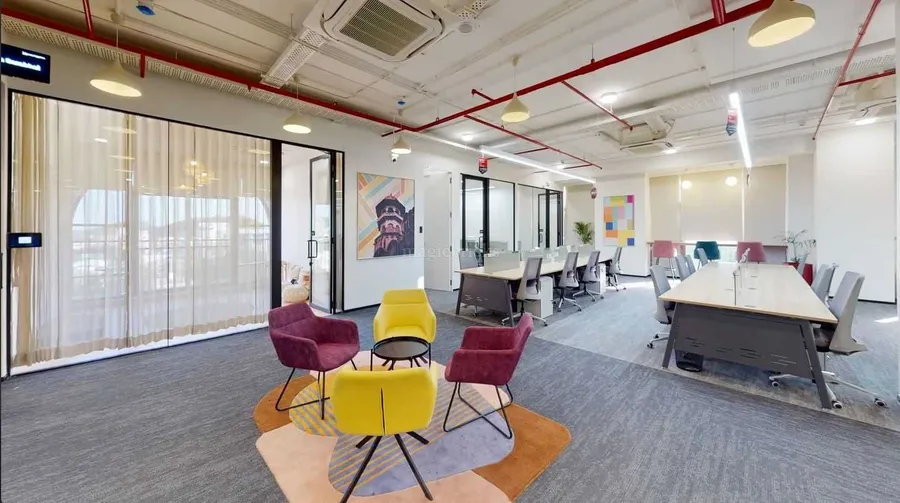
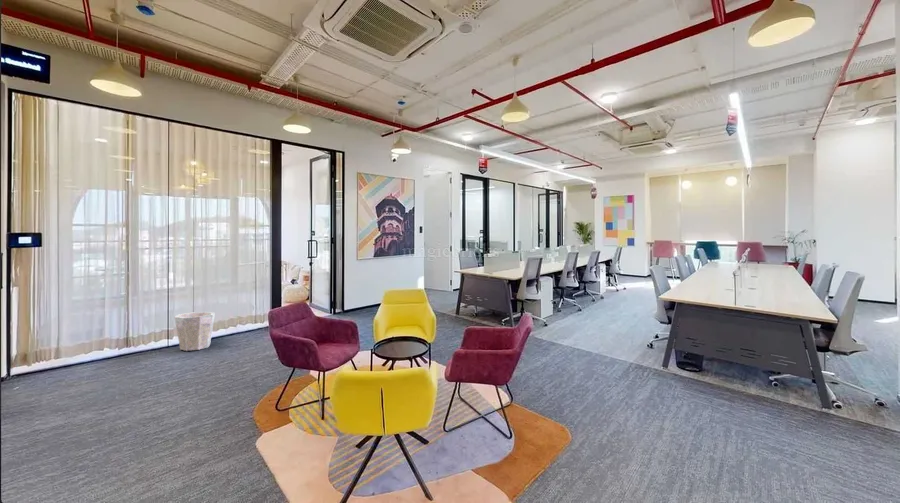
+ waste bin [174,311,216,352]
